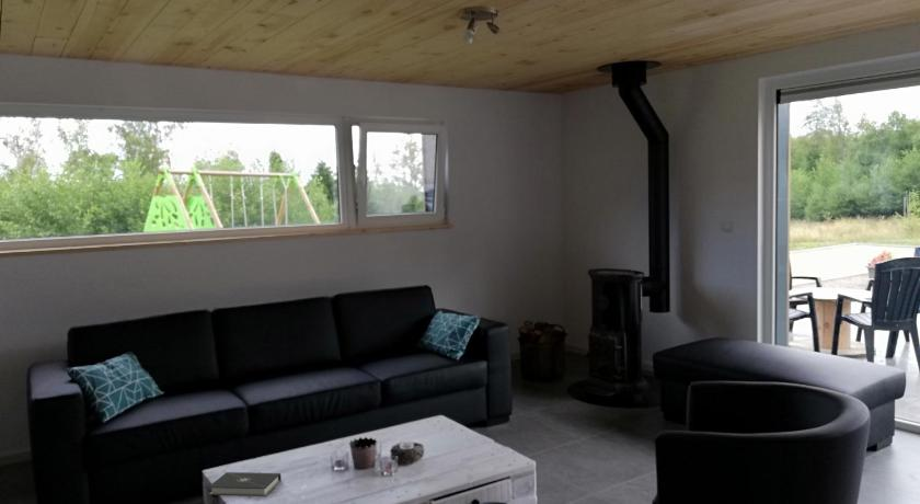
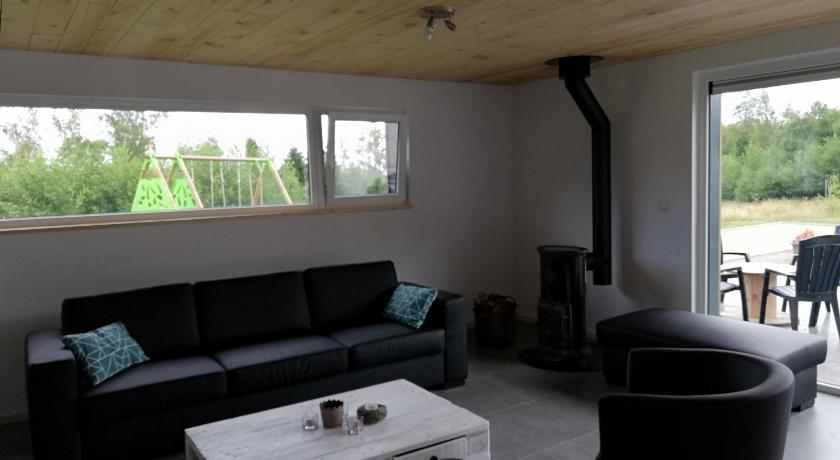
- book [208,471,281,497]
